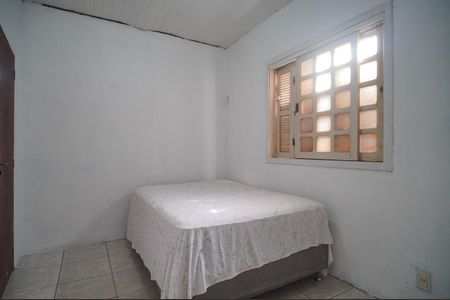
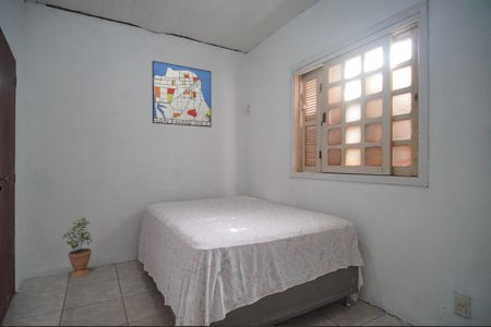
+ potted plant [62,215,93,278]
+ wall art [151,60,213,129]
